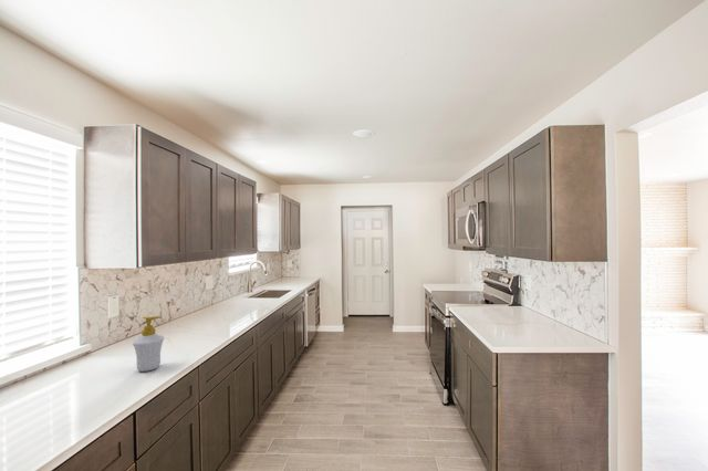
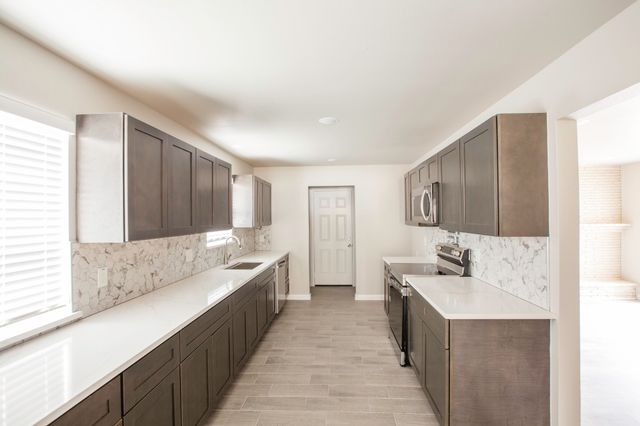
- soap bottle [132,315,165,373]
